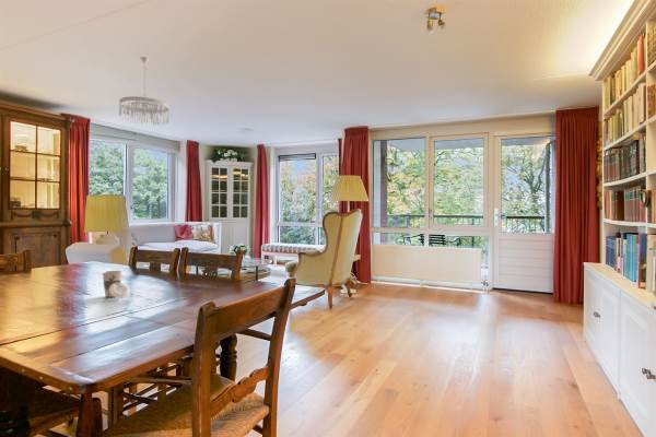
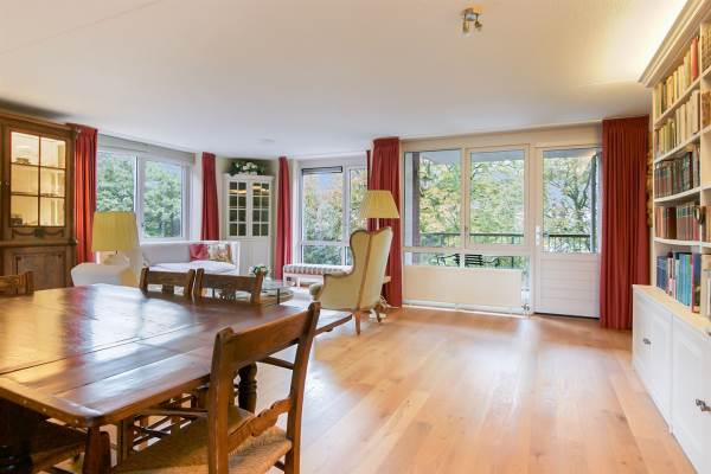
- chandelier [118,56,169,126]
- cup [101,269,131,299]
